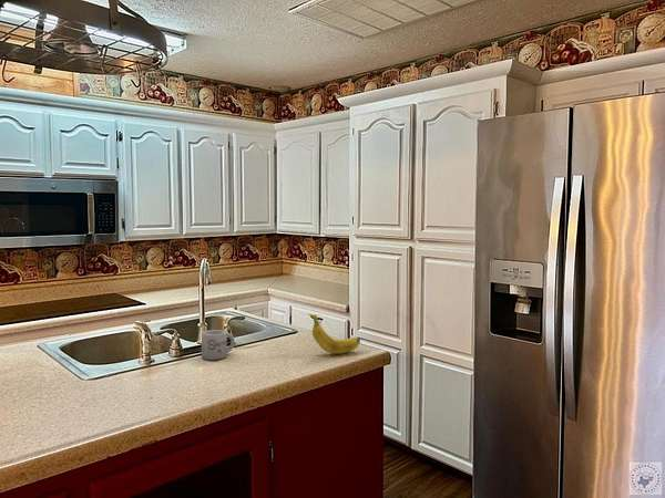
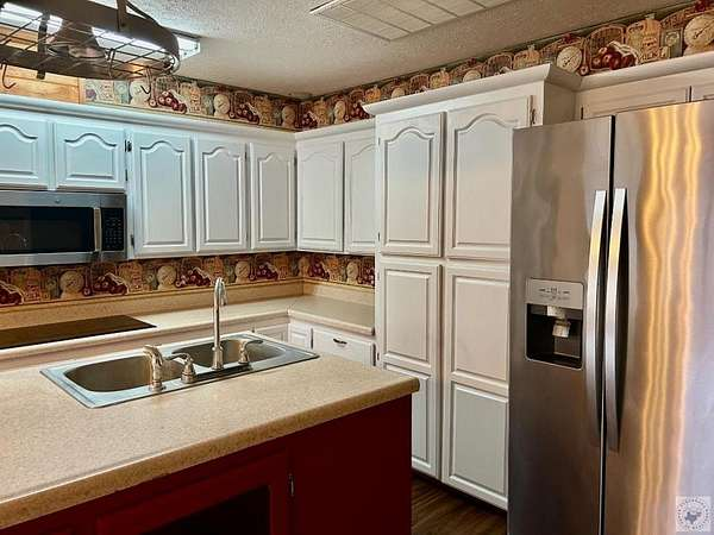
- banana [307,313,360,355]
- mug [201,329,235,361]
